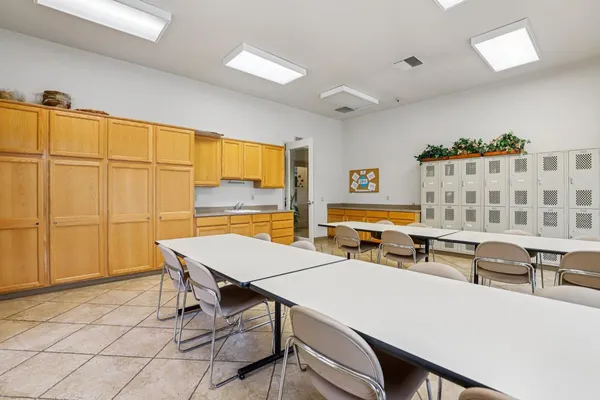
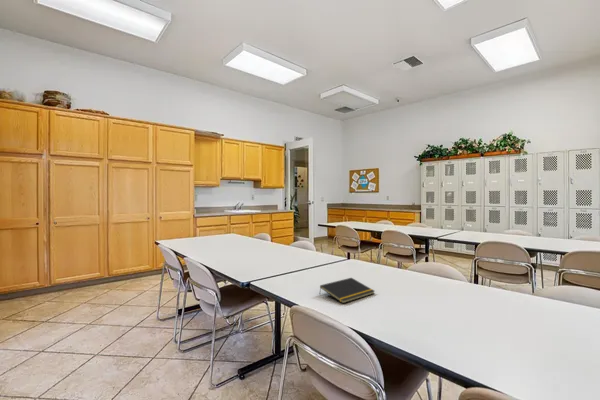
+ notepad [318,277,375,304]
